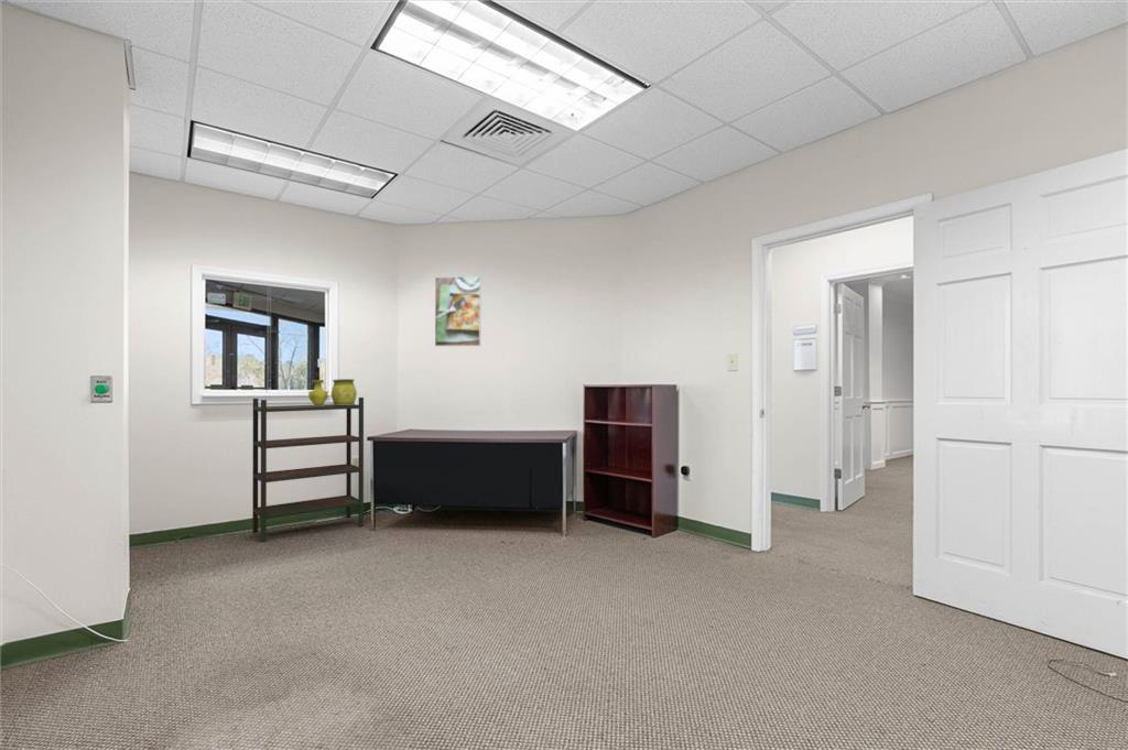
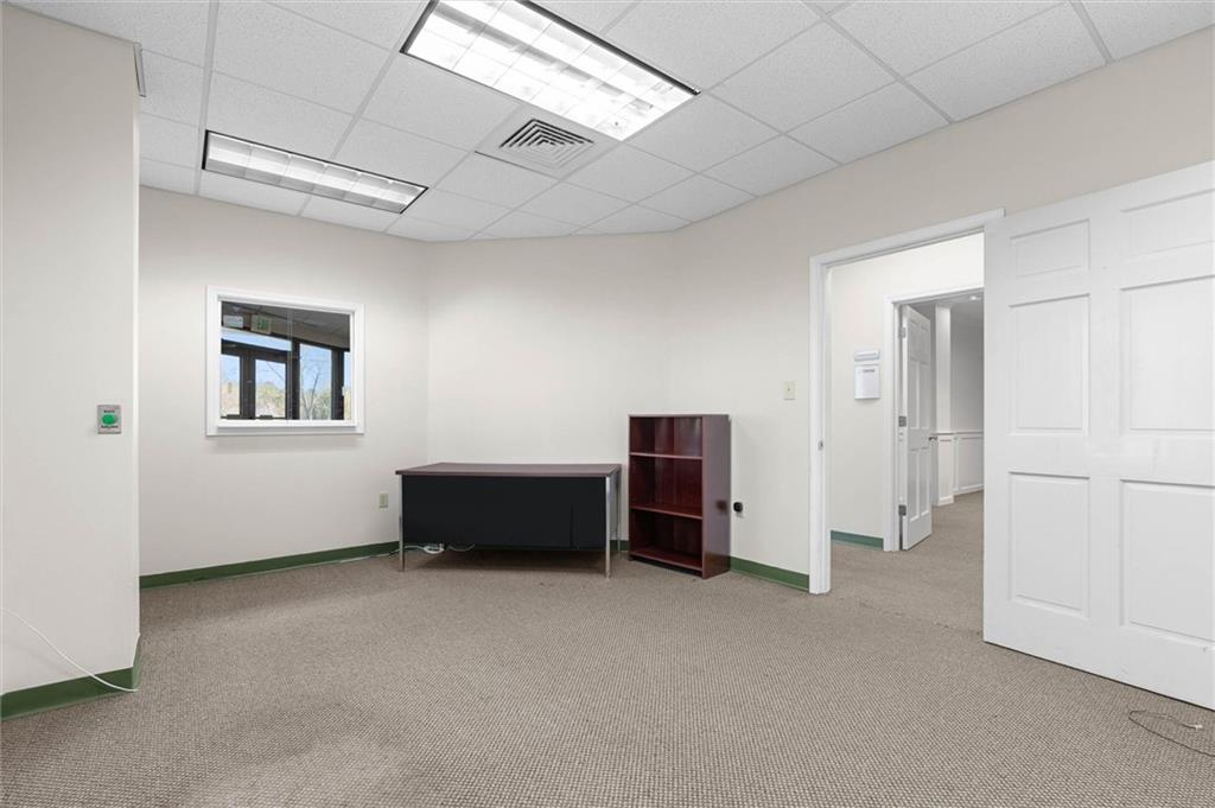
- decorative vase [307,378,358,406]
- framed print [434,275,482,347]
- bookshelf [251,396,365,544]
